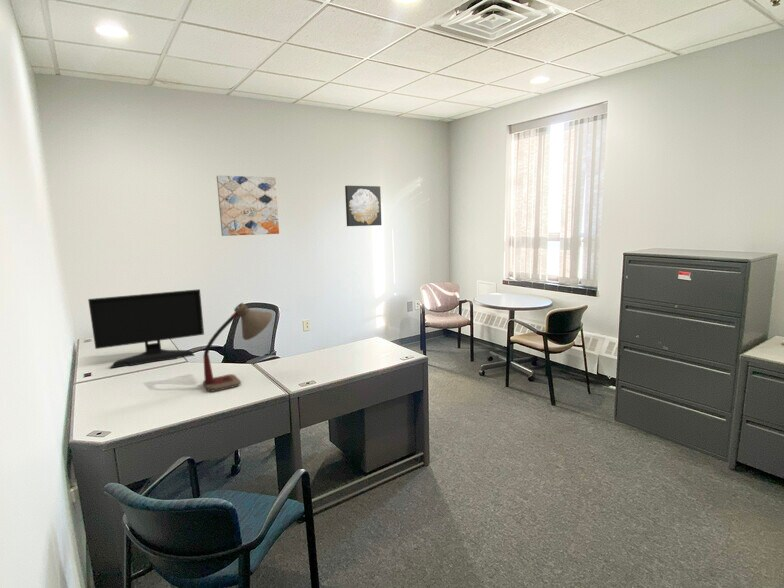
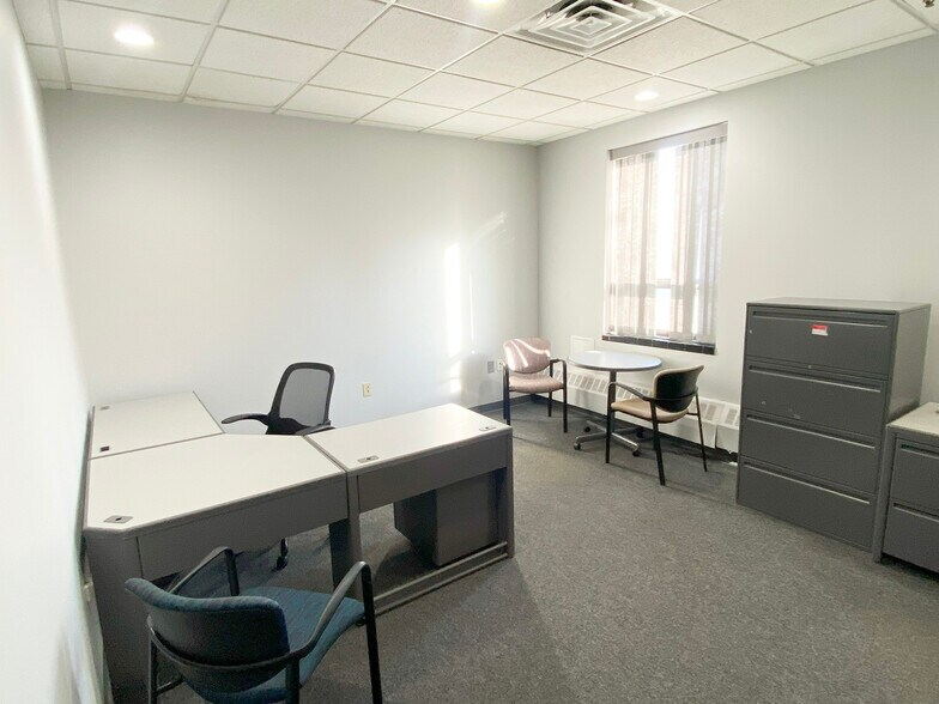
- desk lamp [202,302,274,393]
- wall art [344,185,382,227]
- wall art [216,174,280,237]
- computer monitor [87,288,205,369]
